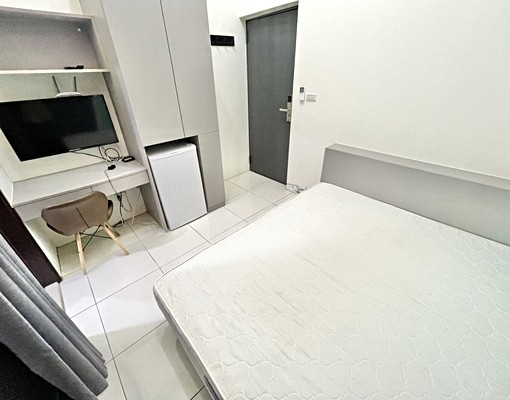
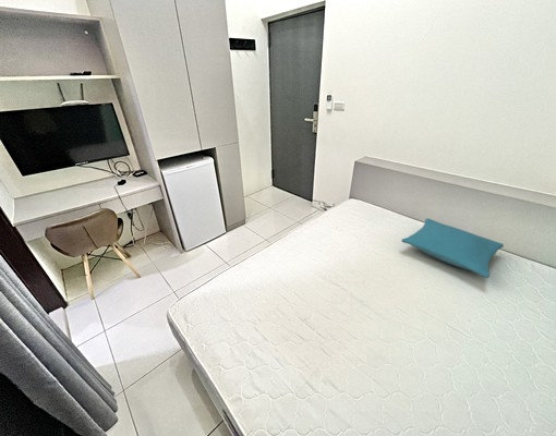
+ pillow [400,217,505,279]
